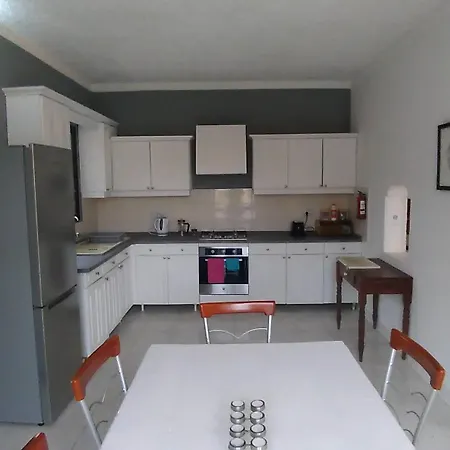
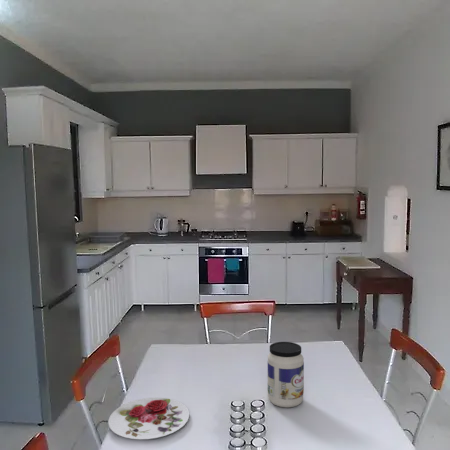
+ plate [107,397,190,440]
+ jar [267,341,305,408]
